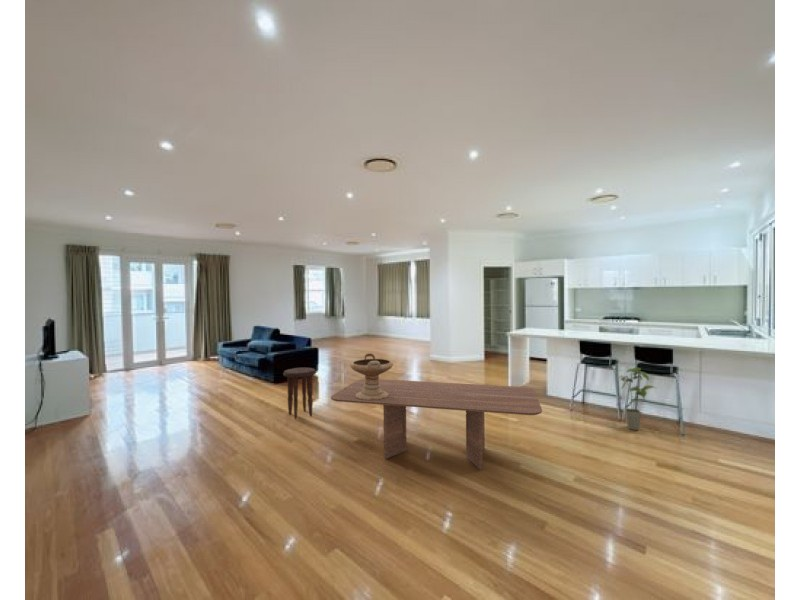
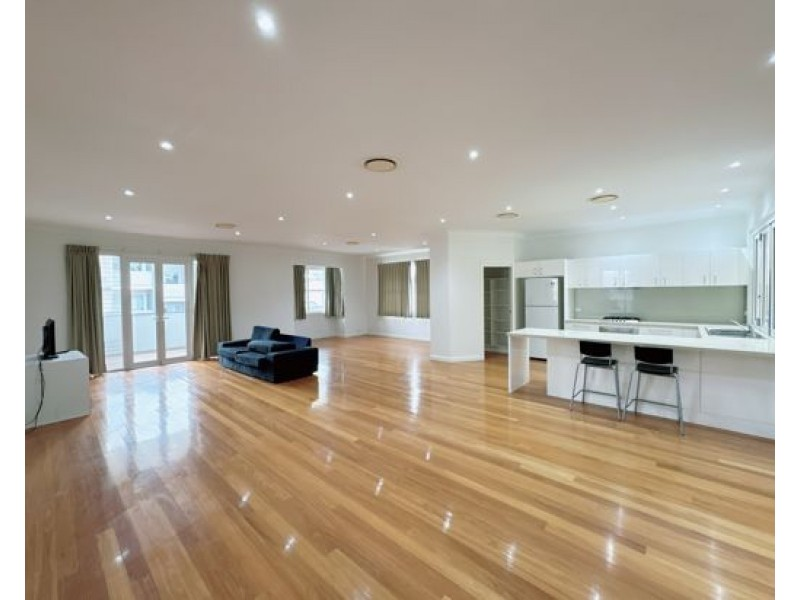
- side table [282,367,317,420]
- house plant [617,366,658,431]
- decorative bowl [349,352,394,400]
- dining table [330,378,543,471]
